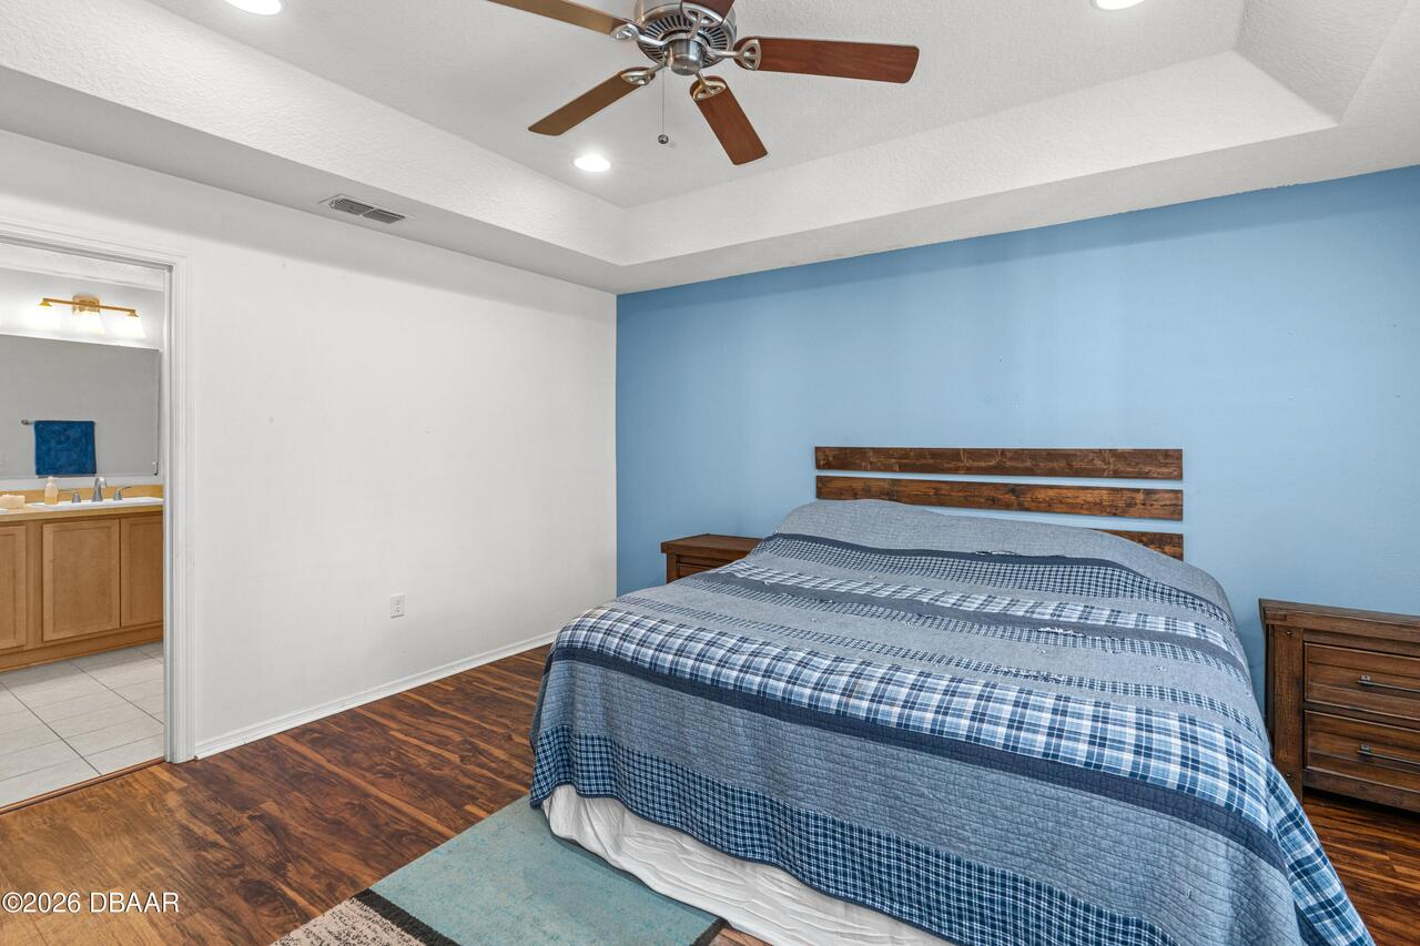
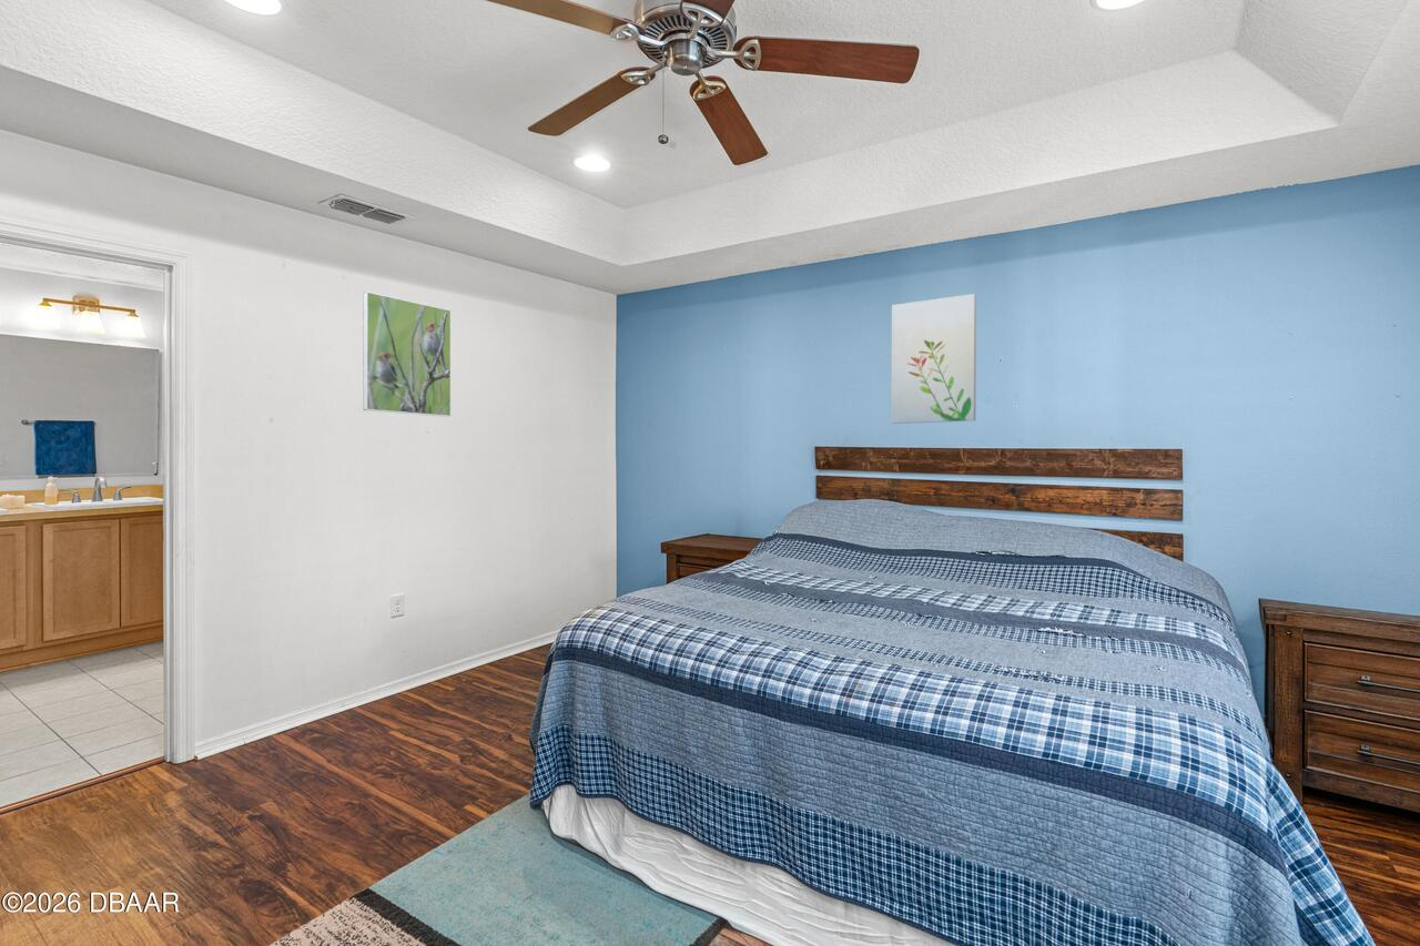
+ wall art [890,293,977,425]
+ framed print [362,291,453,418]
